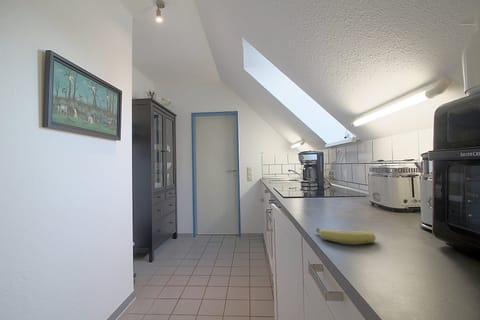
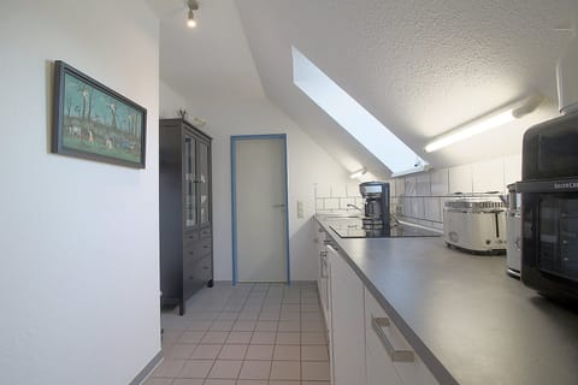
- fruit [315,227,377,245]
